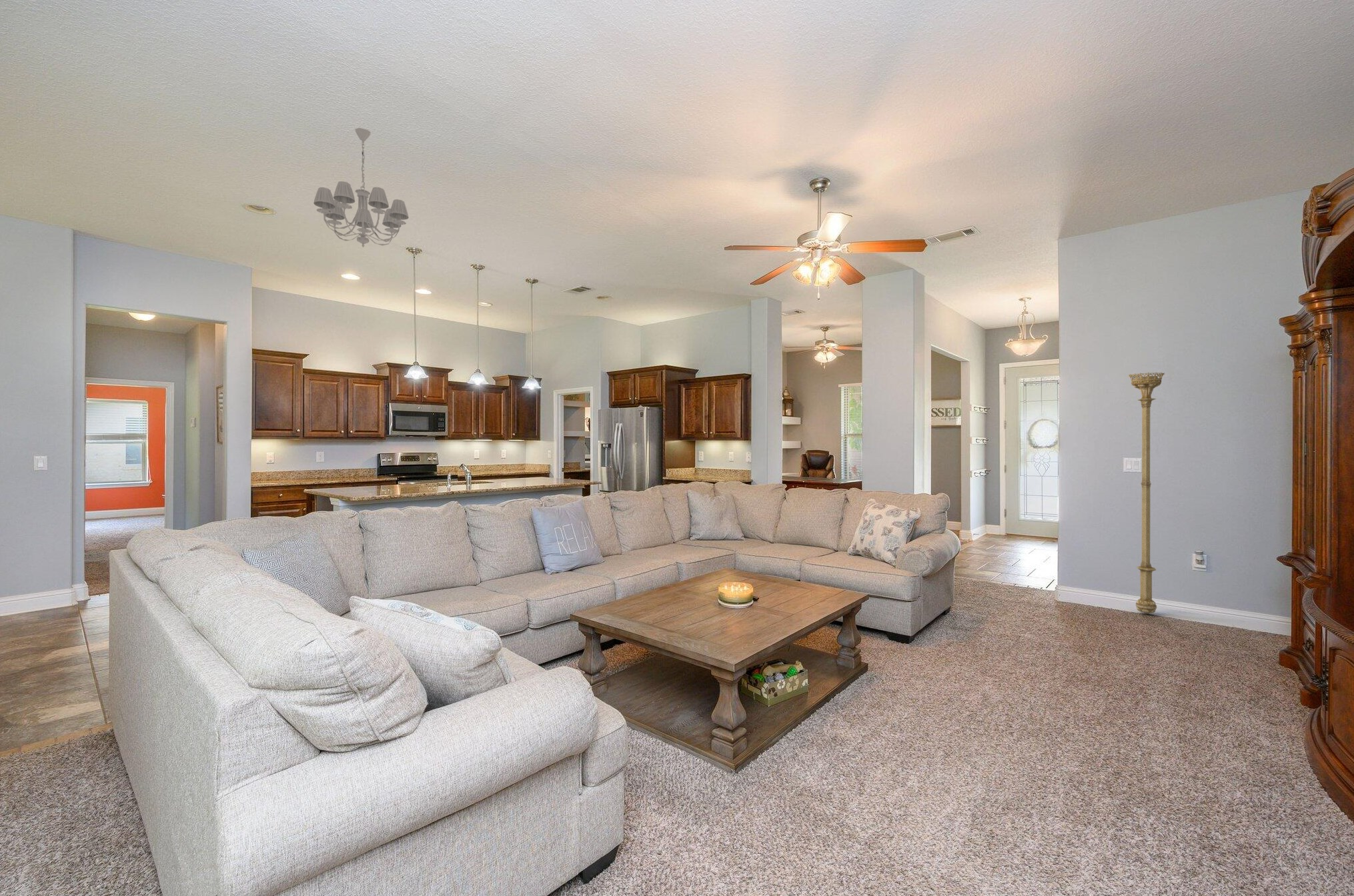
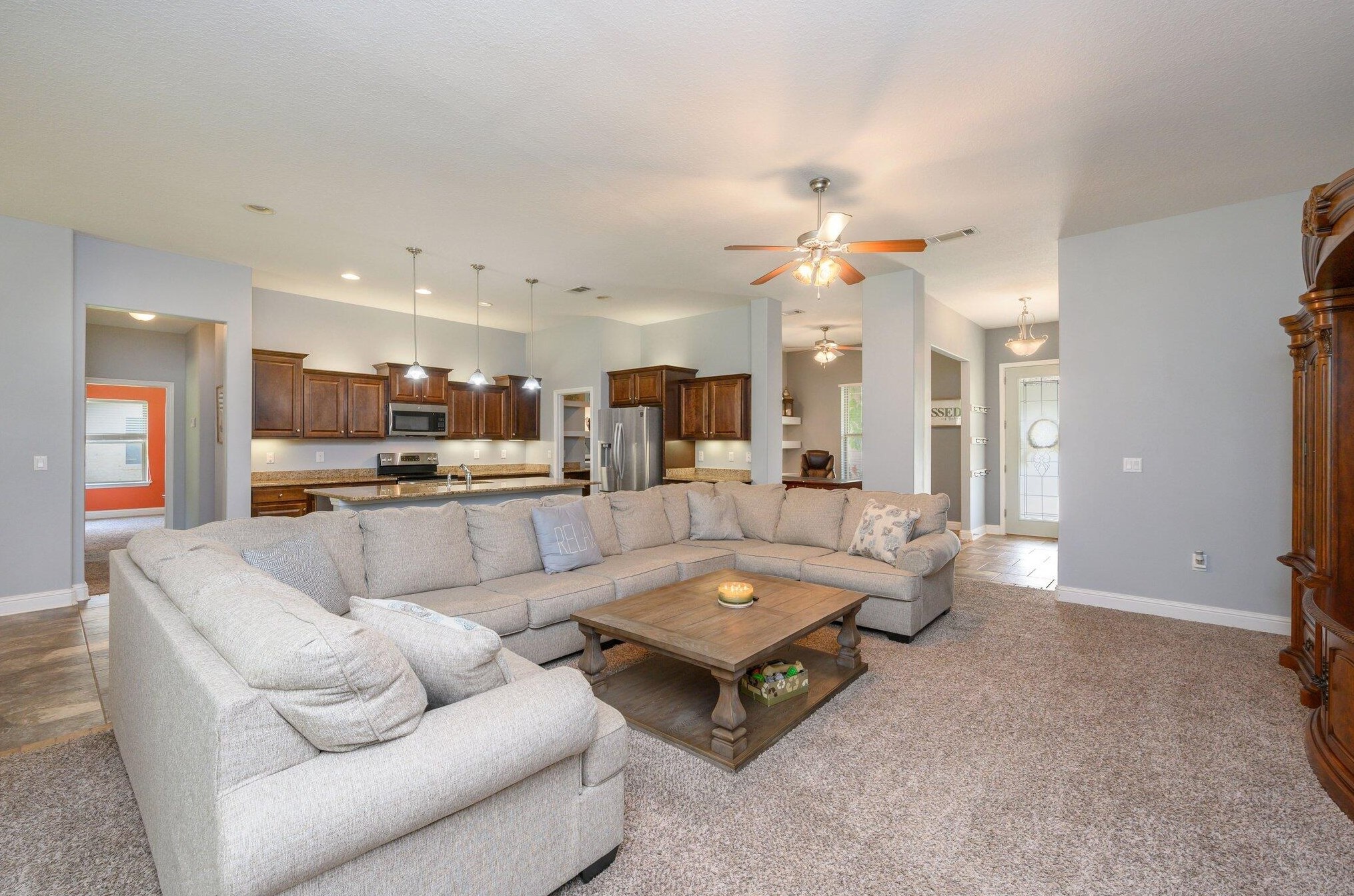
- chandelier [313,127,410,248]
- floor lamp [1128,372,1165,615]
